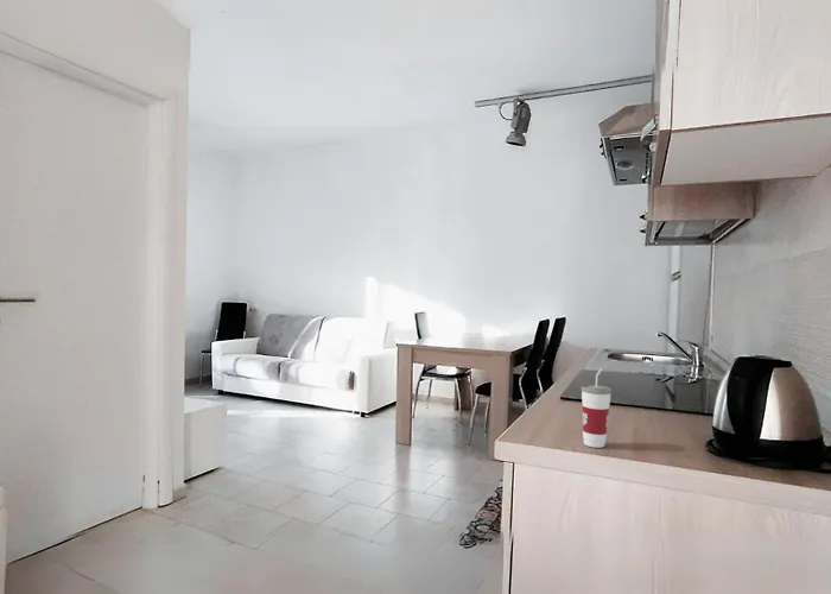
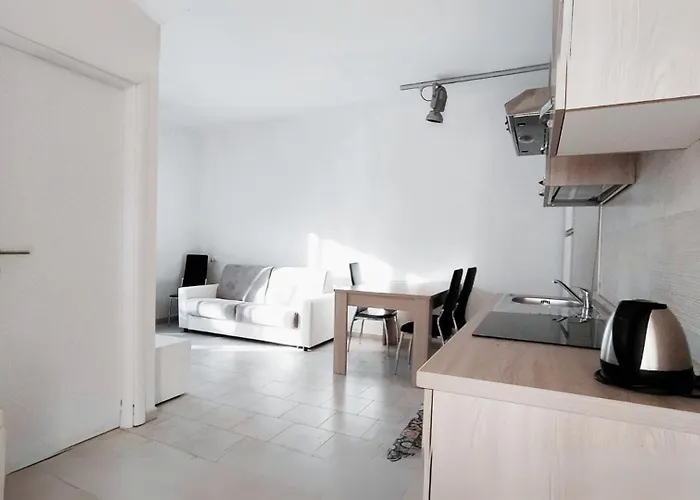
- cup [581,367,613,449]
